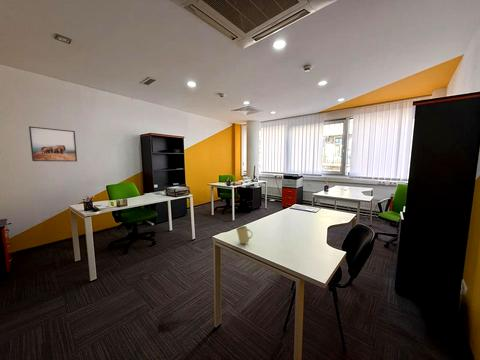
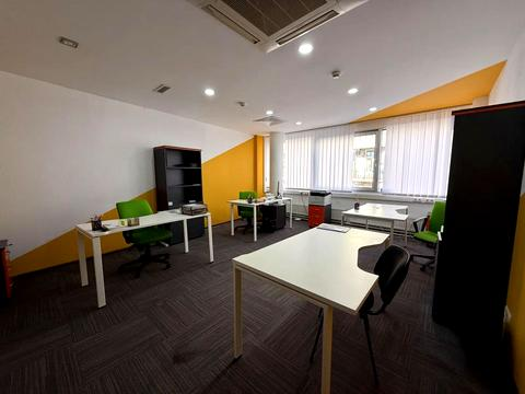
- mug [235,225,254,245]
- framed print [28,125,78,162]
